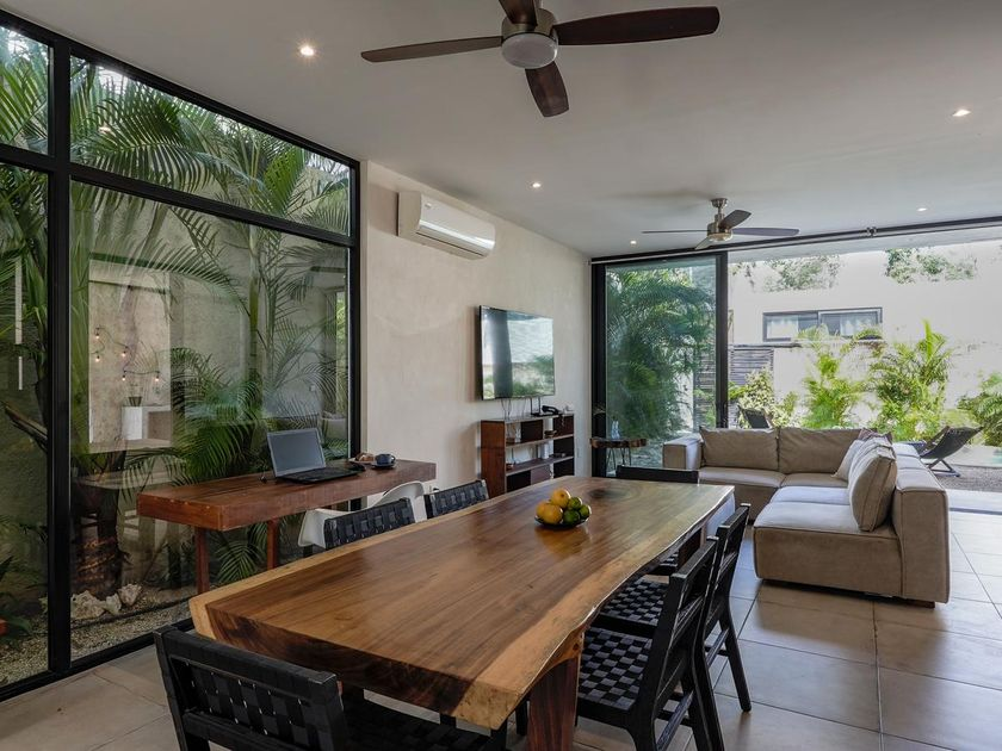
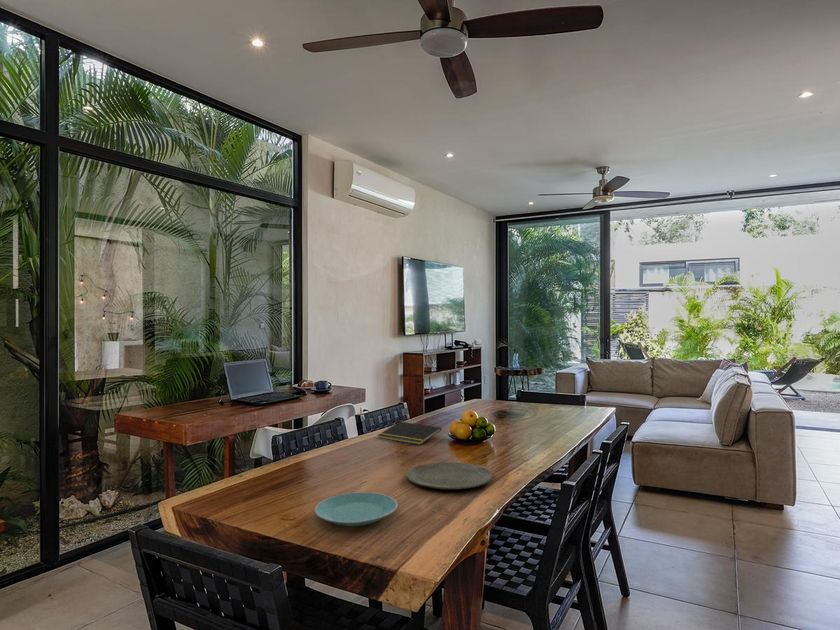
+ notepad [377,421,442,446]
+ plate [406,461,493,490]
+ plate [314,491,398,527]
